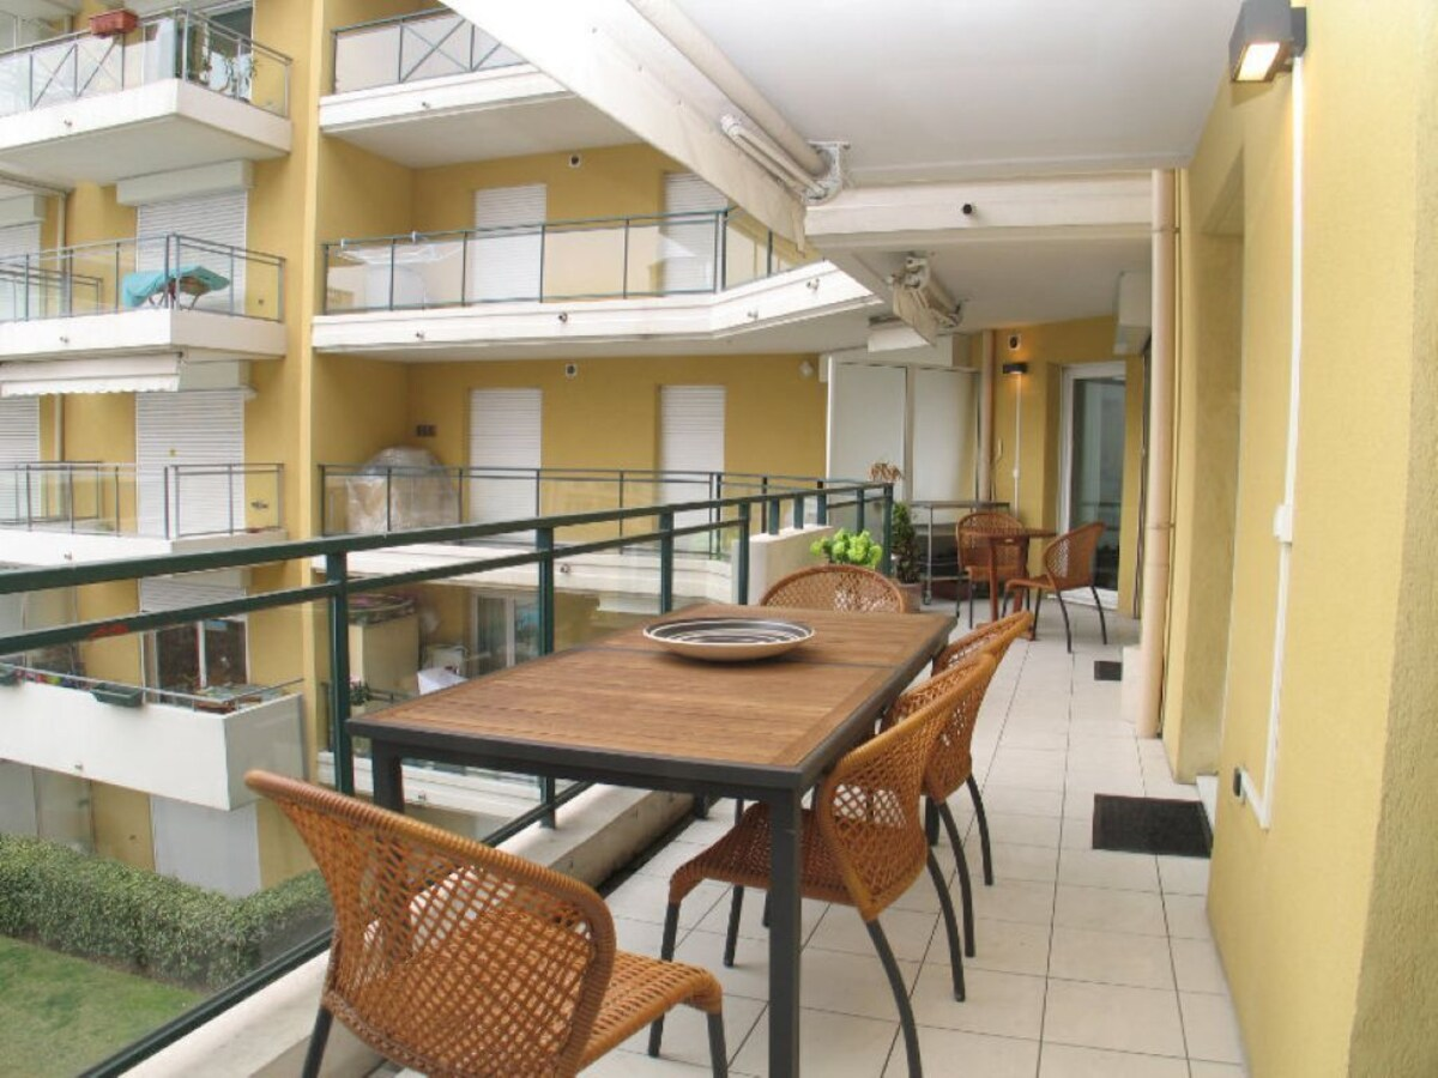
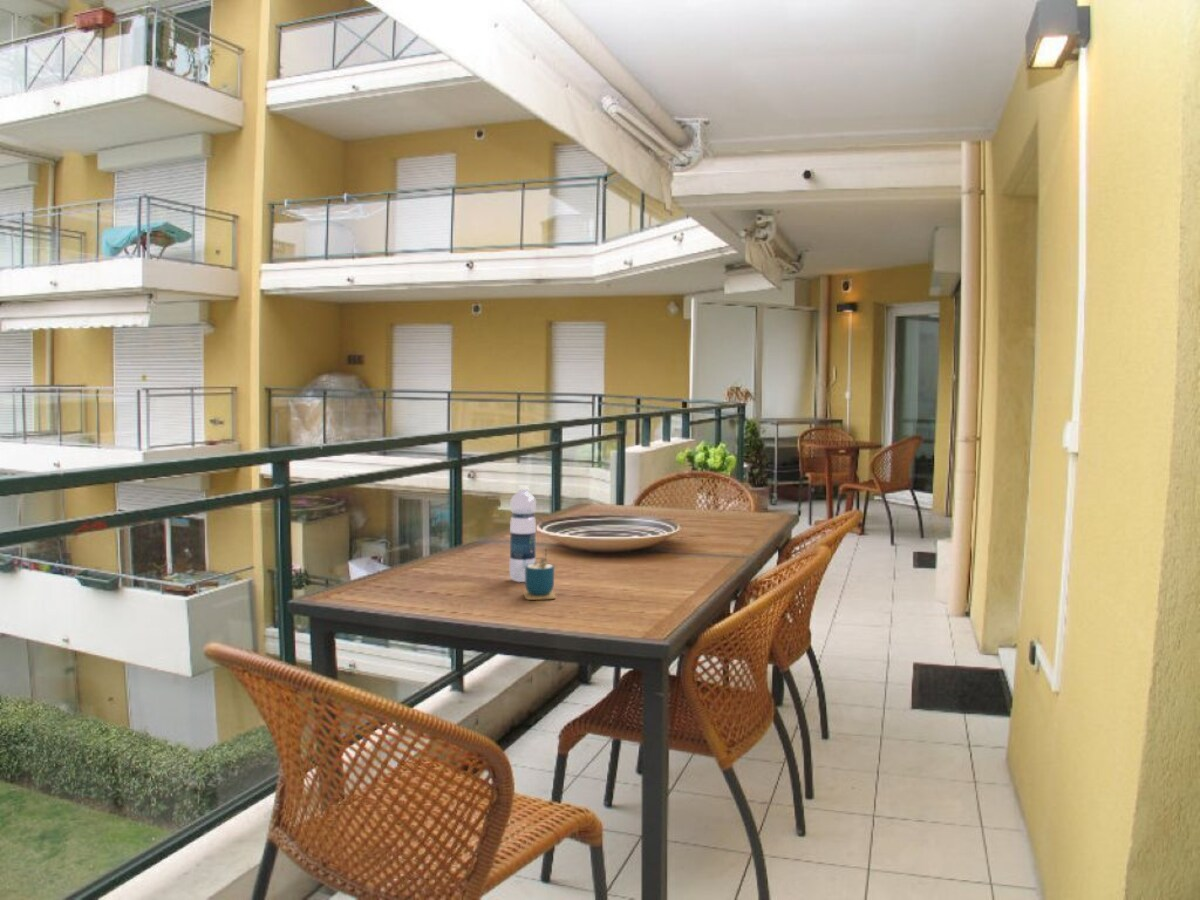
+ cup [523,546,557,601]
+ water bottle [509,484,537,583]
